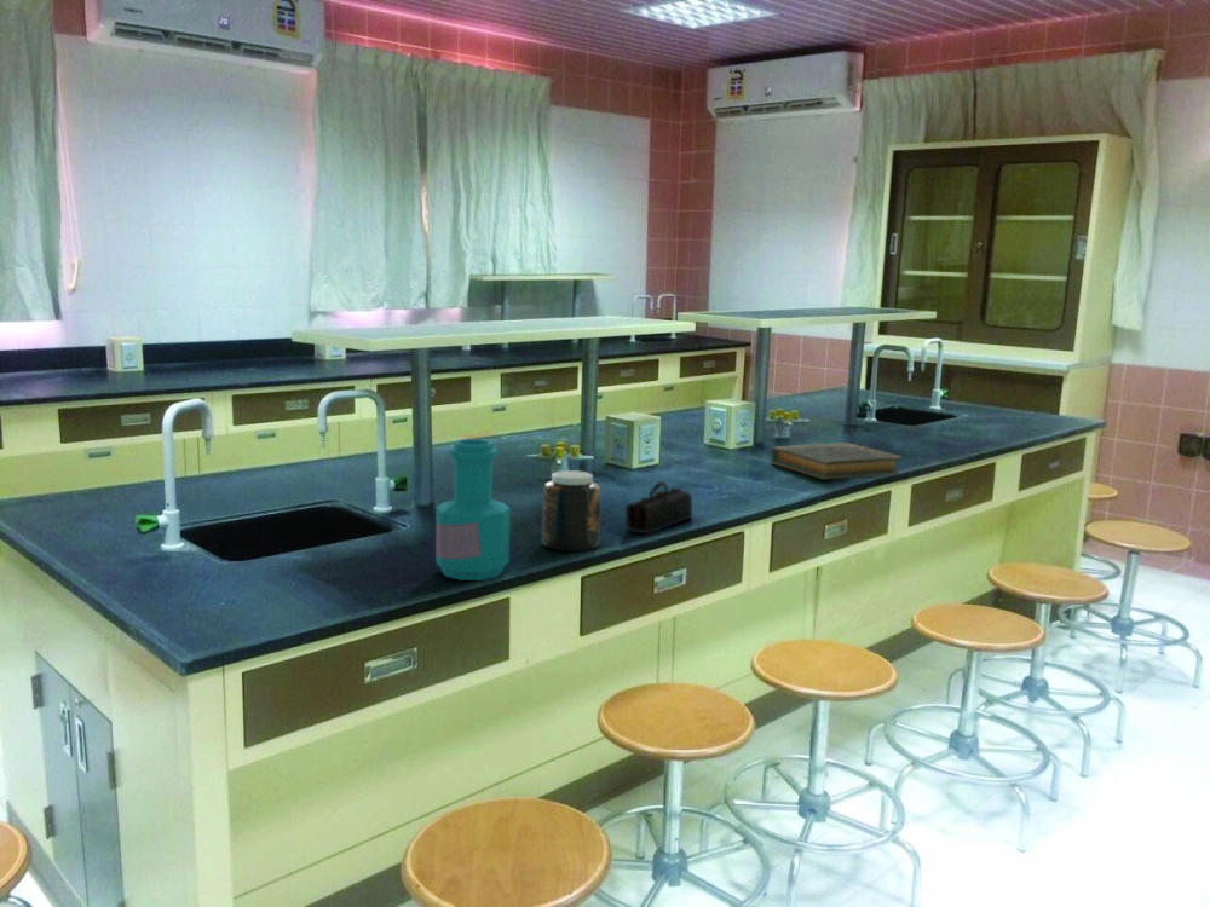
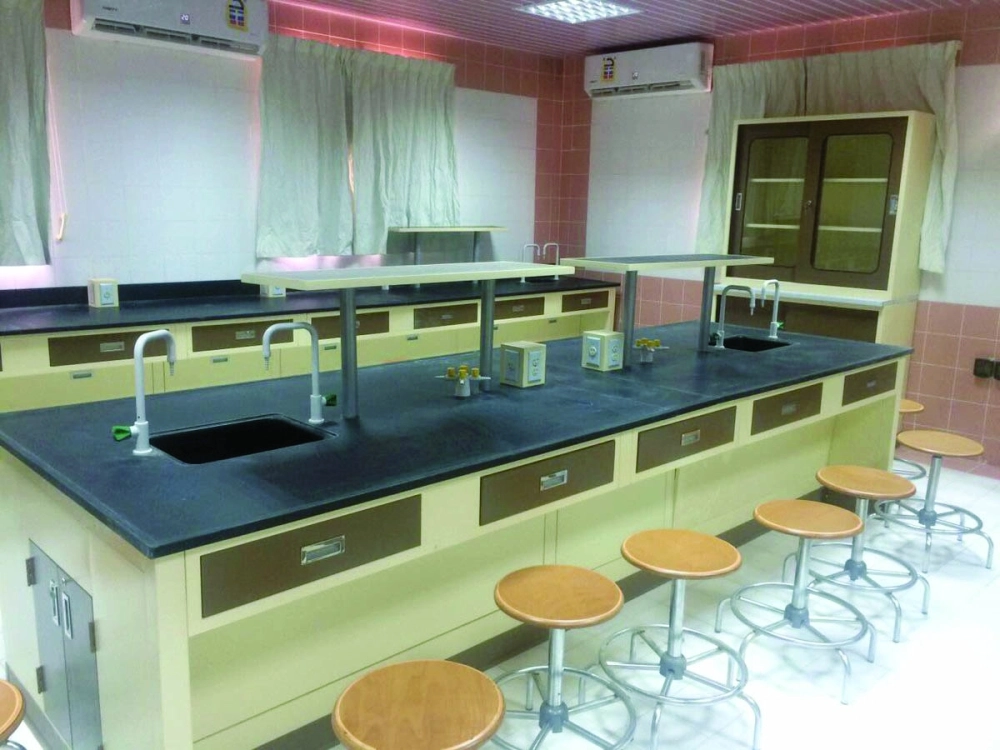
- jar [541,469,601,553]
- bottle [434,438,512,582]
- hardback book [771,441,903,480]
- pencil case [624,480,693,536]
